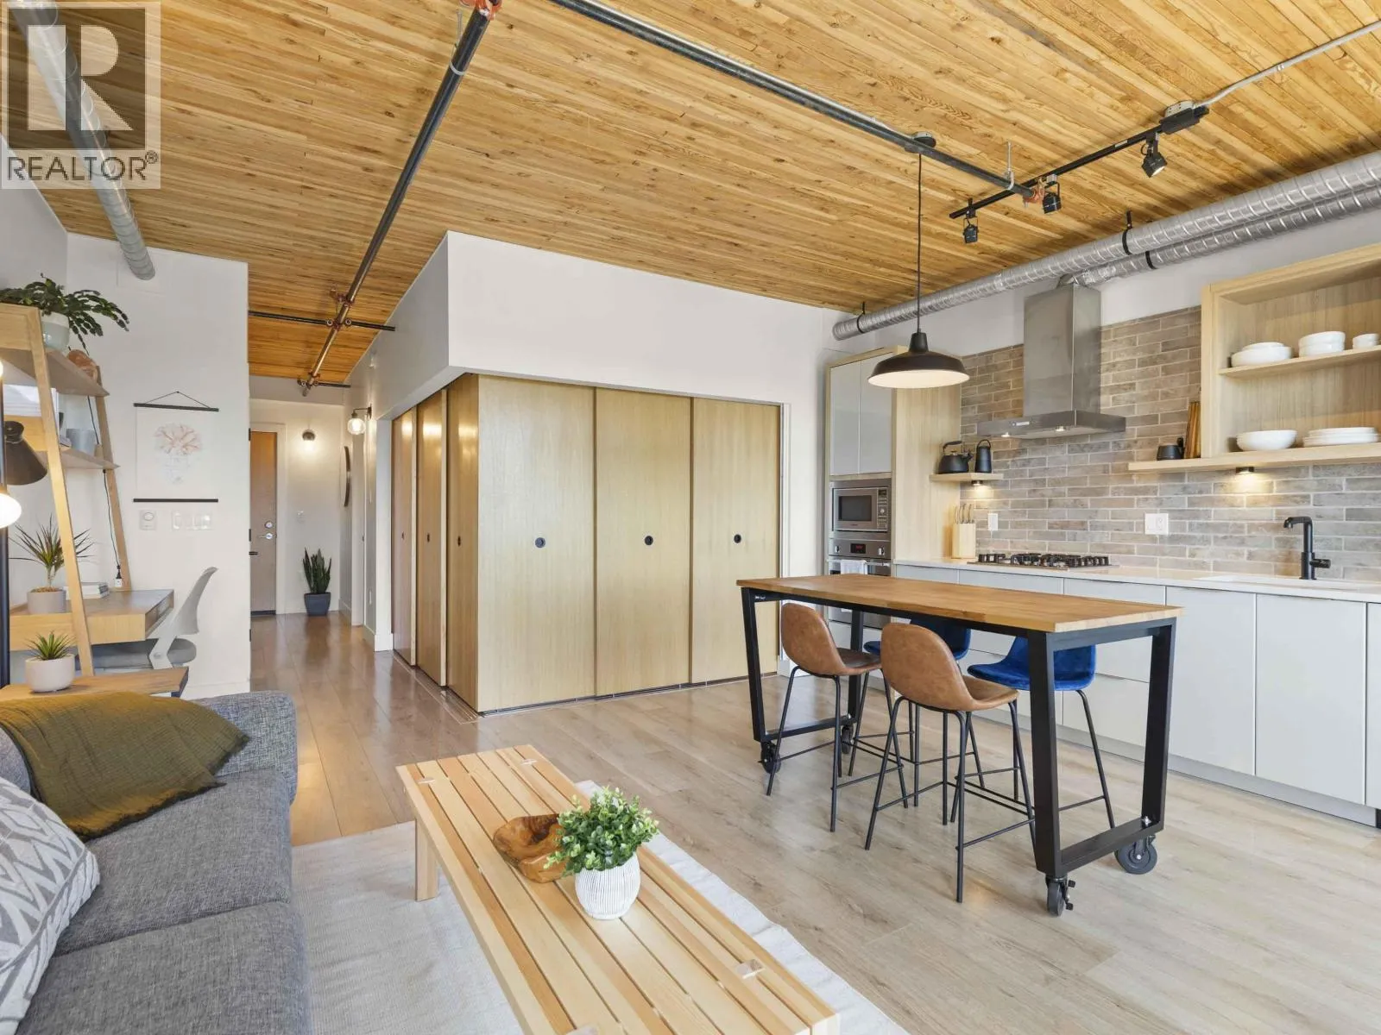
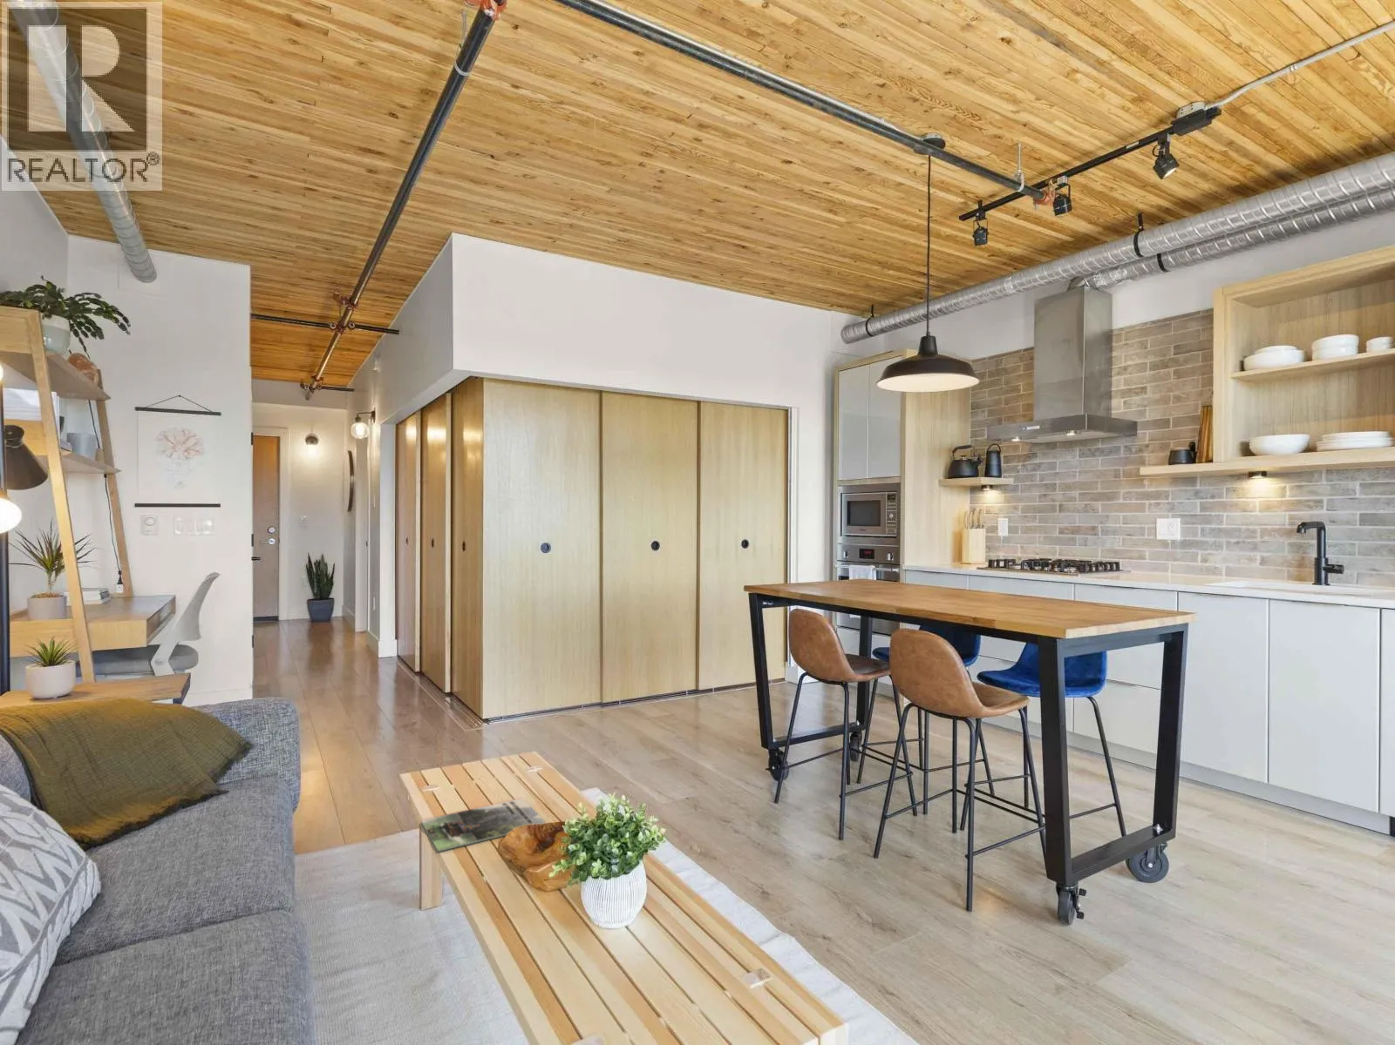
+ magazine [421,797,547,853]
